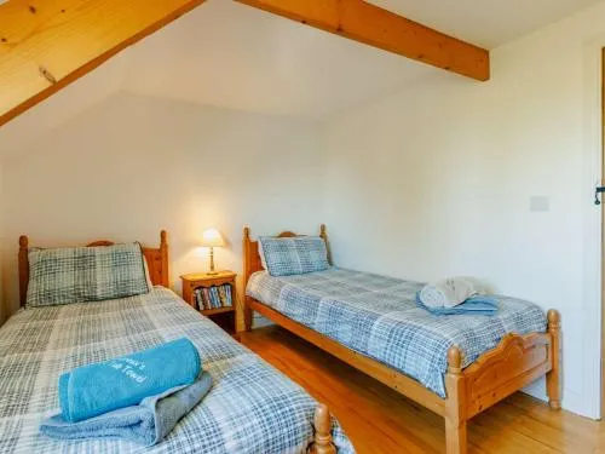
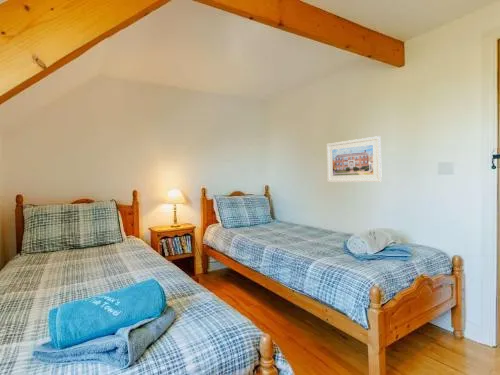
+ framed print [326,135,383,183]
